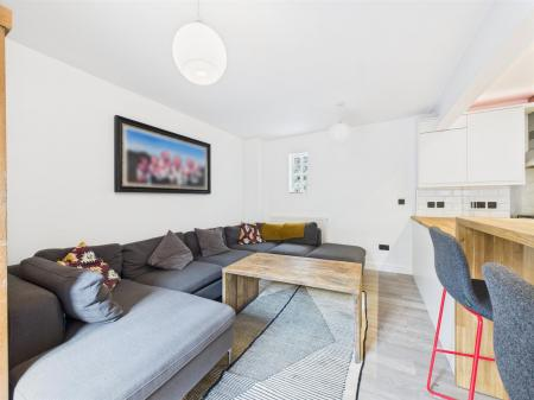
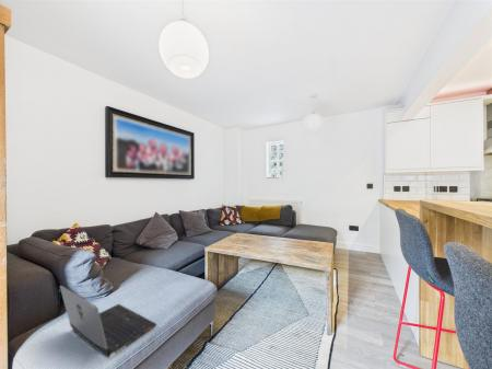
+ laptop computer [59,285,157,360]
